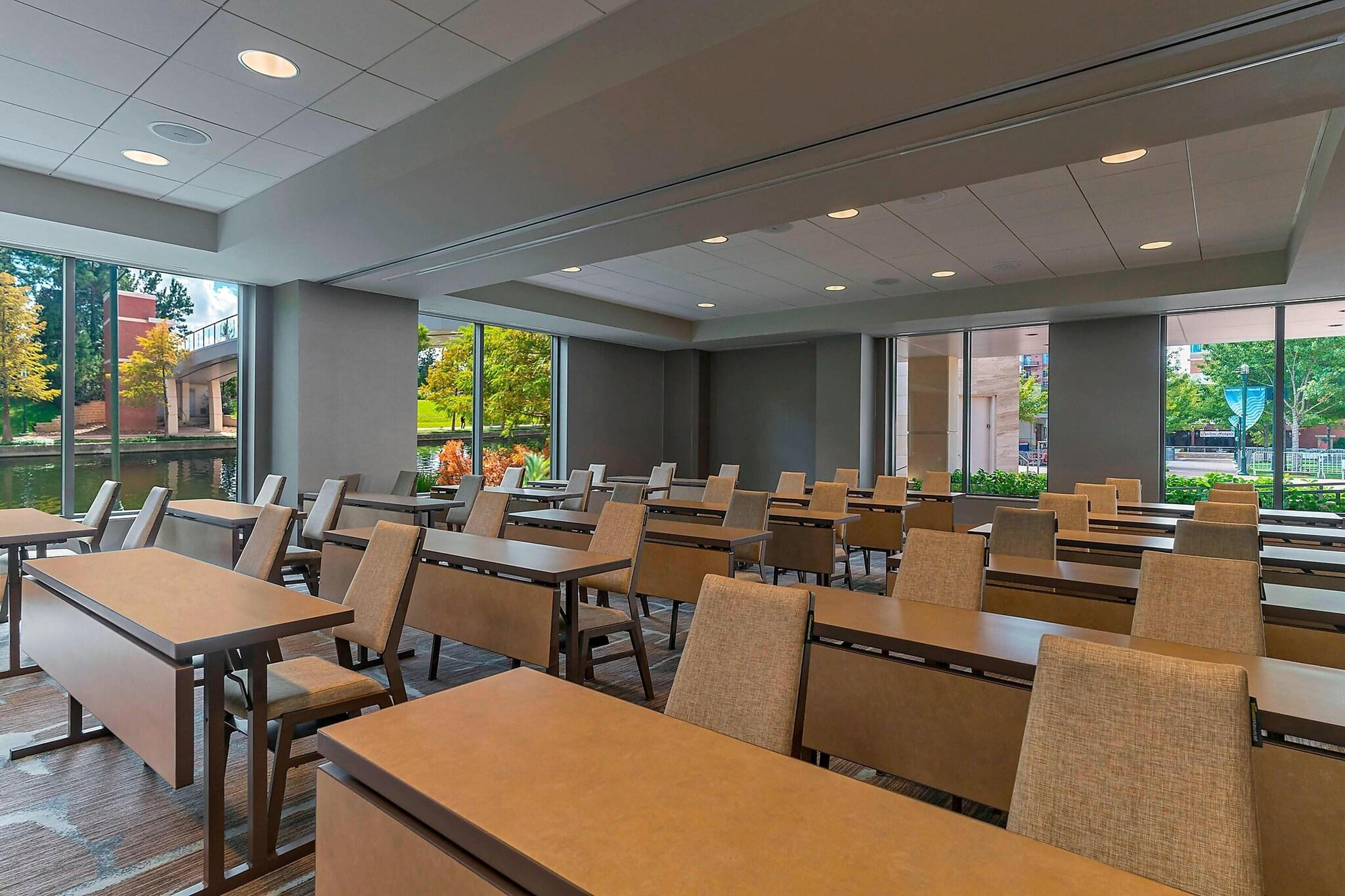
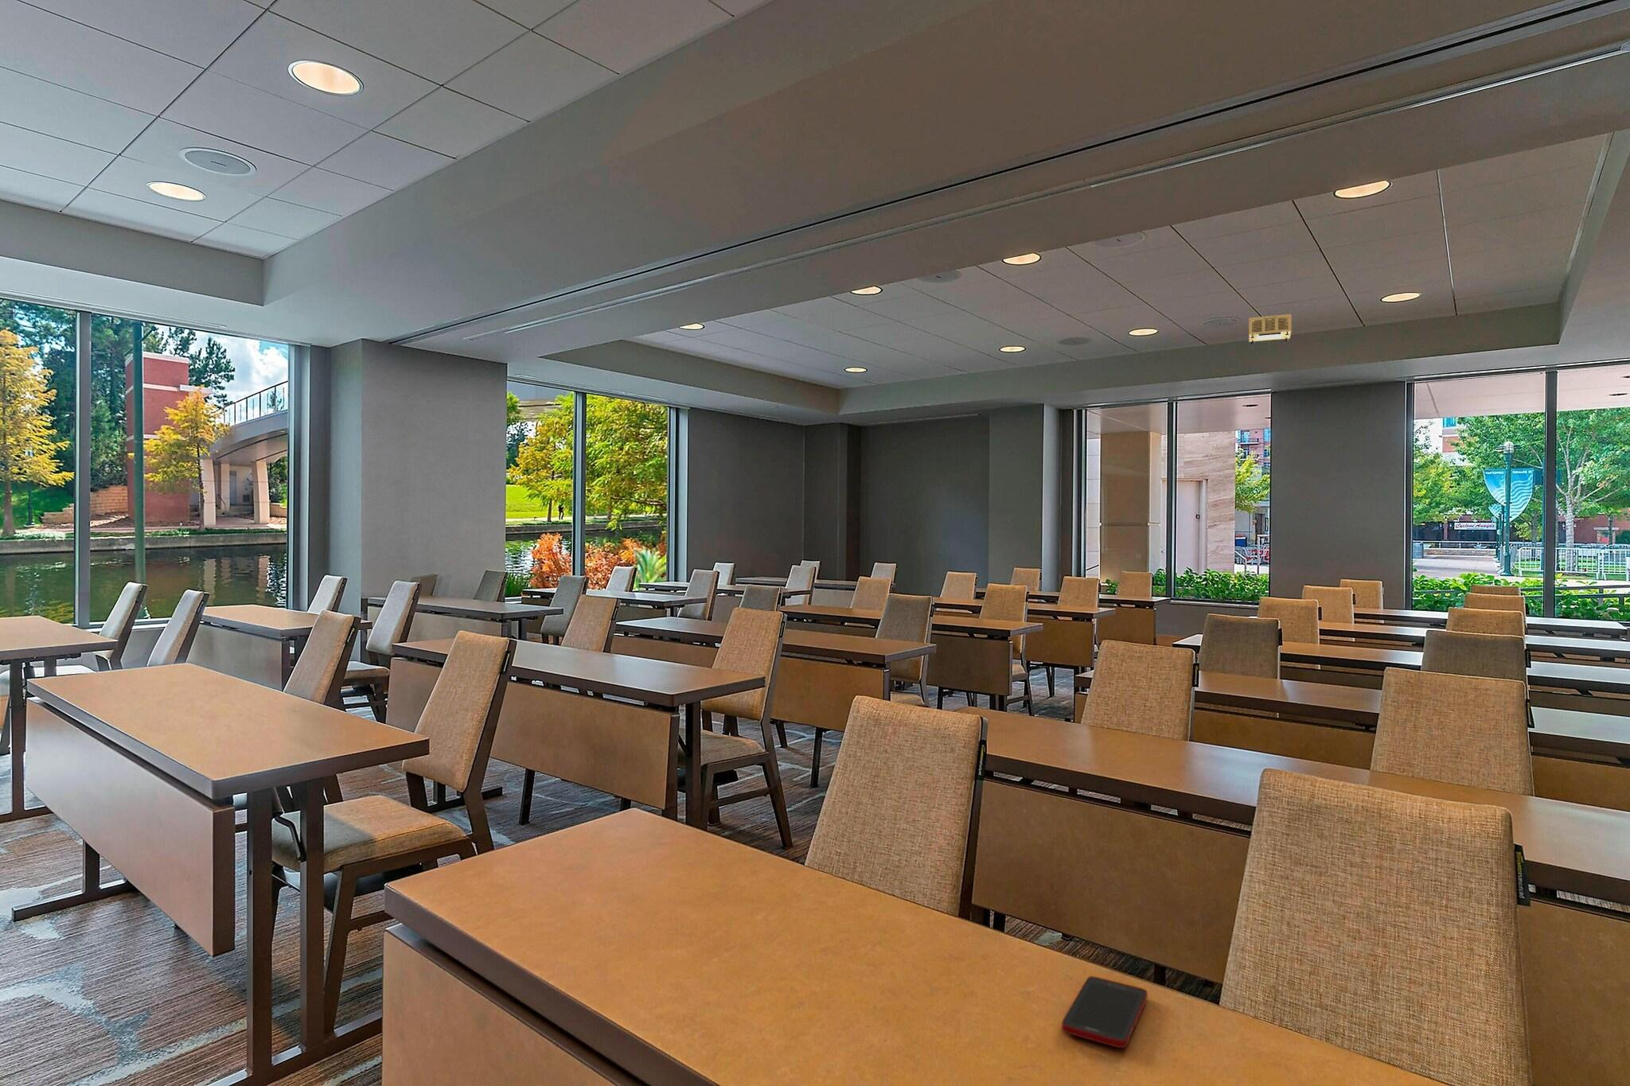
+ cell phone [1060,976,1149,1048]
+ projector [1248,314,1293,354]
